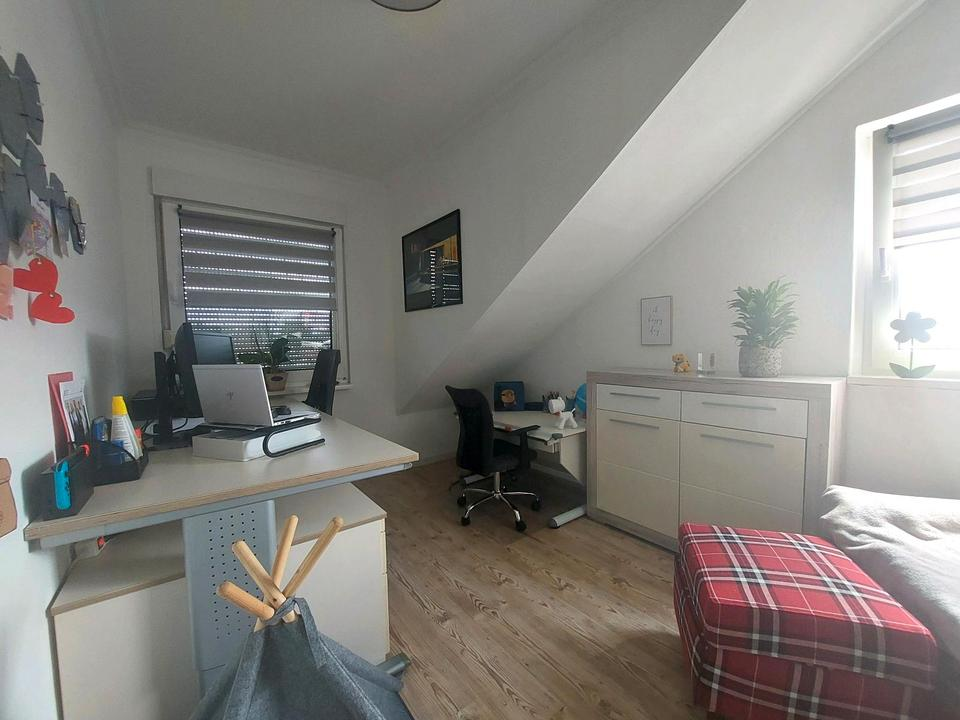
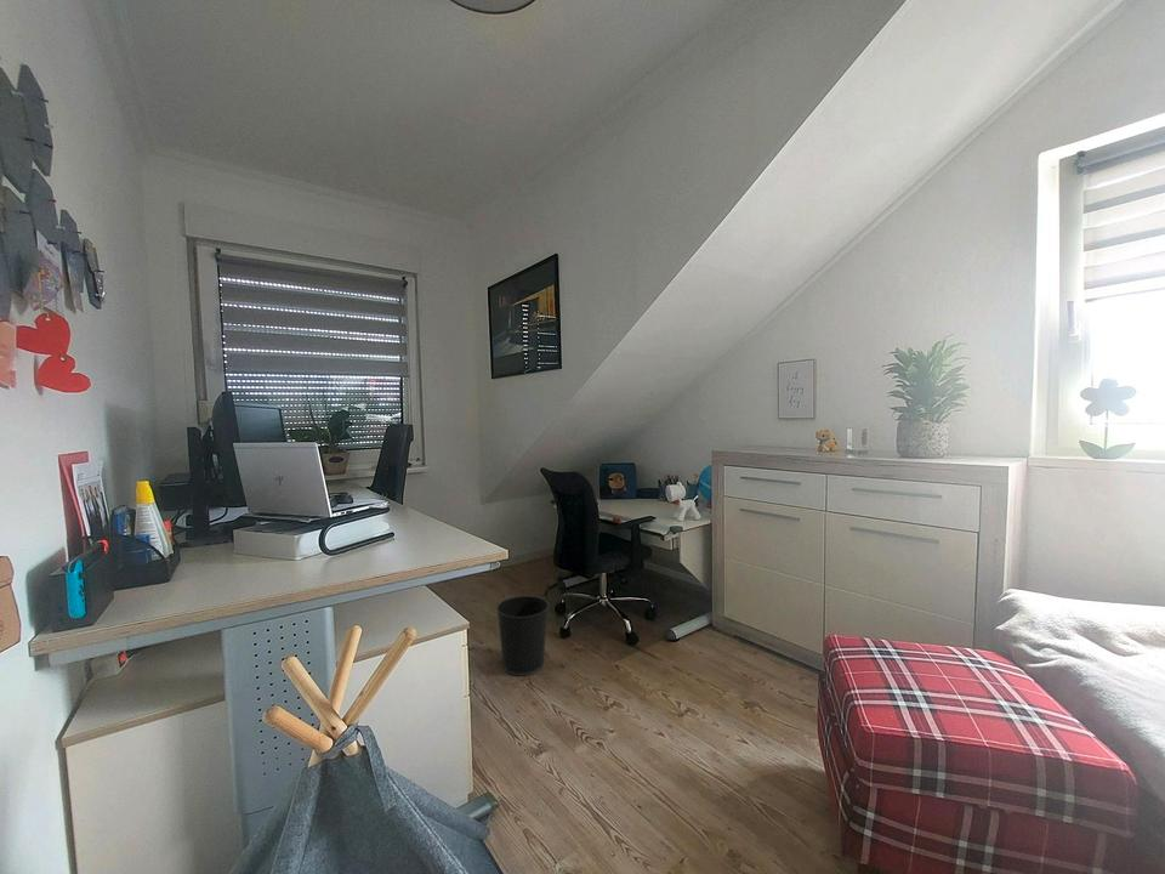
+ wastebasket [495,595,550,676]
